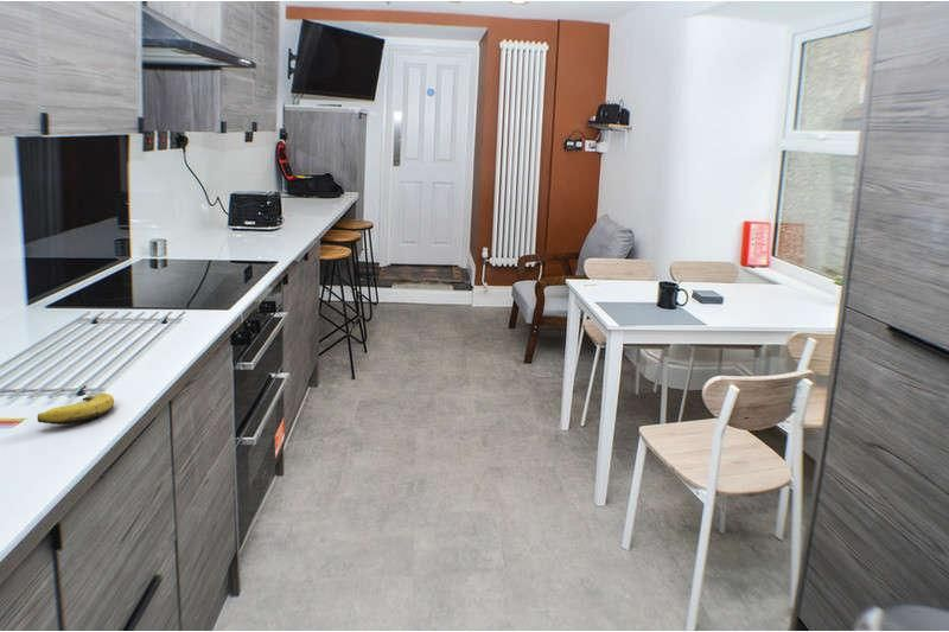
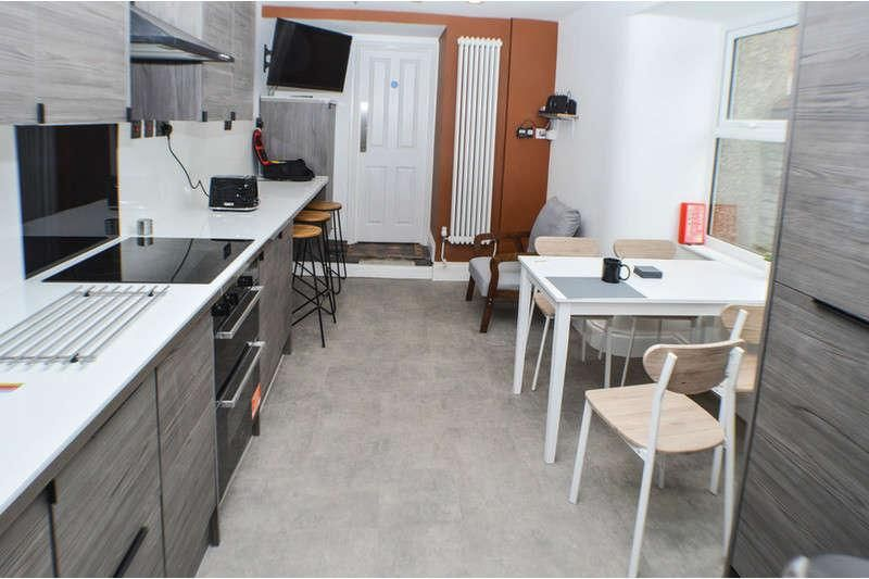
- banana [37,392,115,426]
